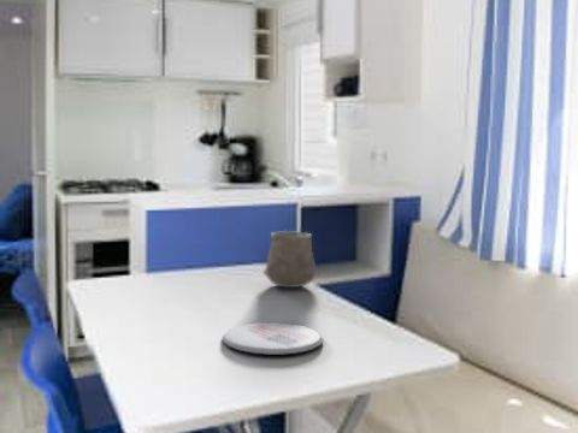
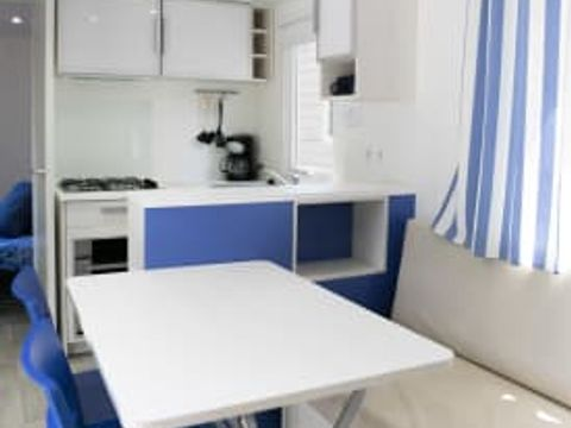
- ceramic cup [261,230,318,289]
- plate [222,321,324,356]
